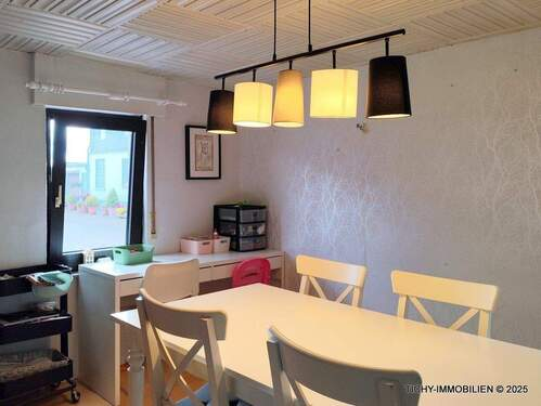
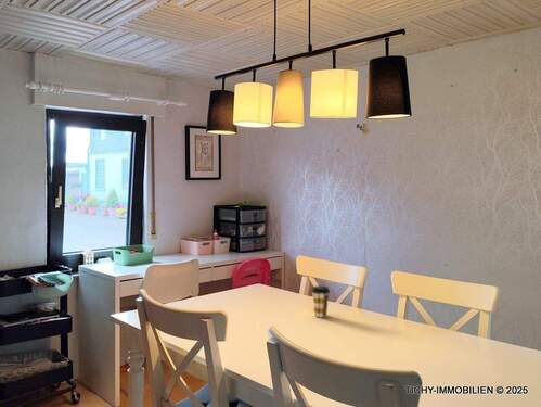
+ coffee cup [310,285,331,318]
